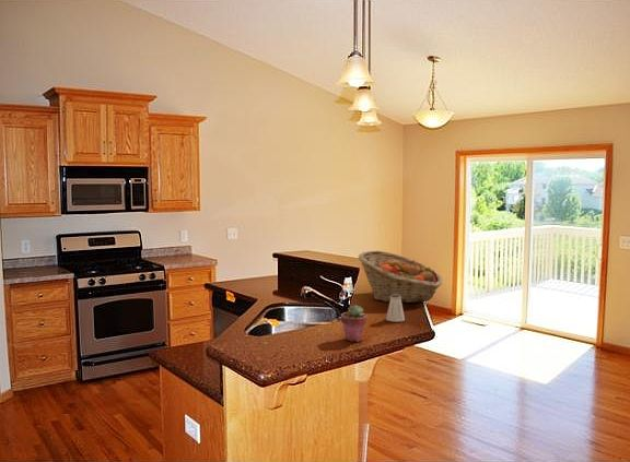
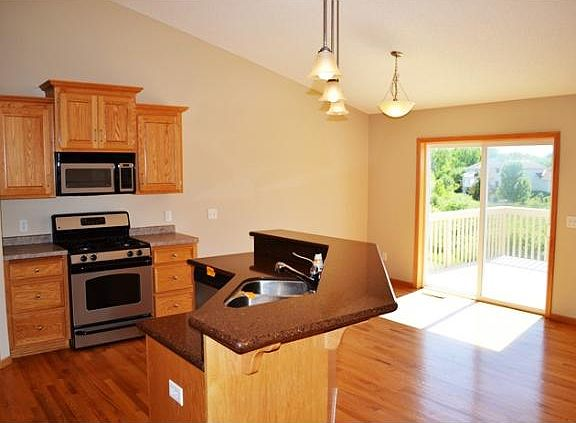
- saltshaker [385,294,406,323]
- potted succulent [340,304,369,343]
- fruit basket [358,250,443,304]
